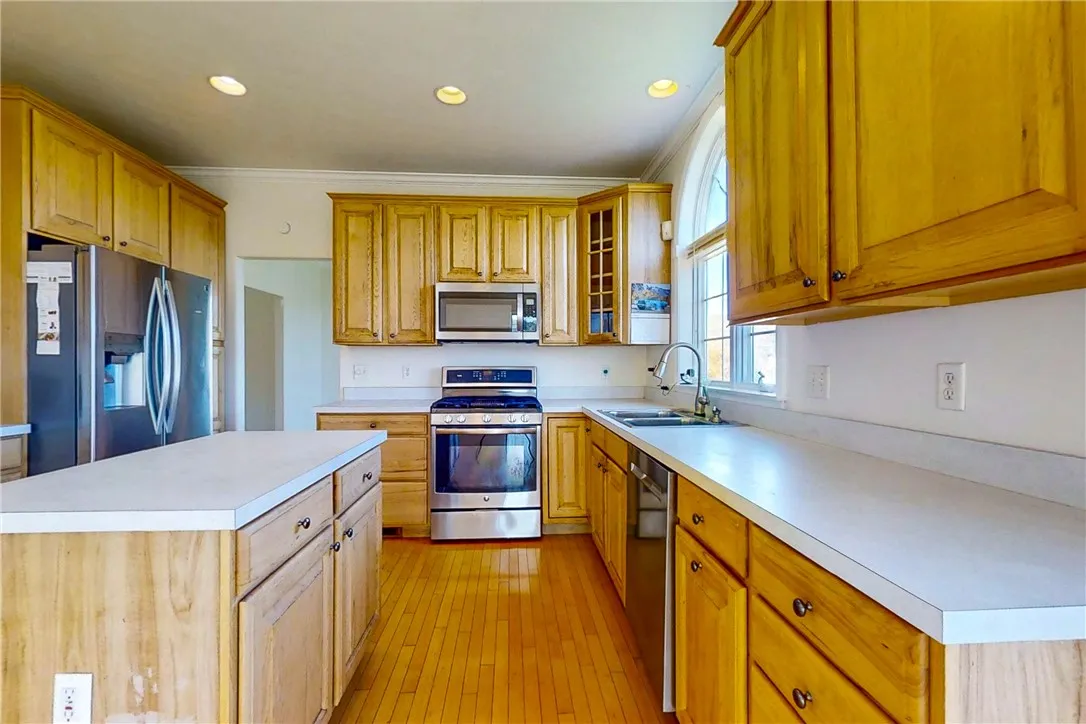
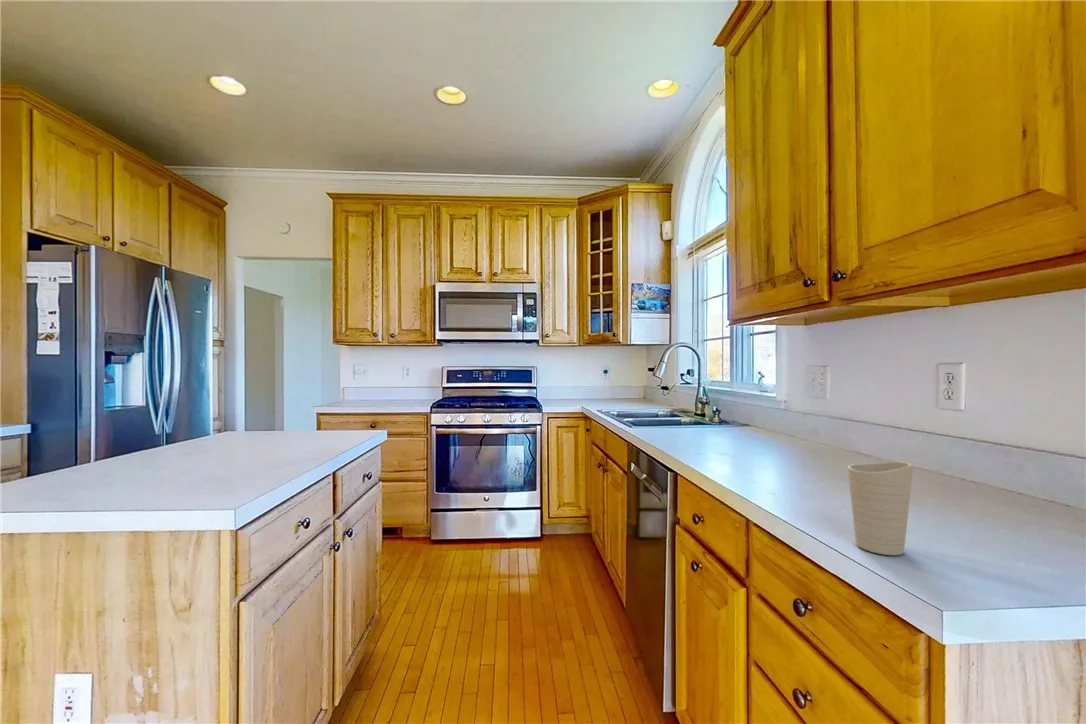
+ cup [847,461,914,556]
